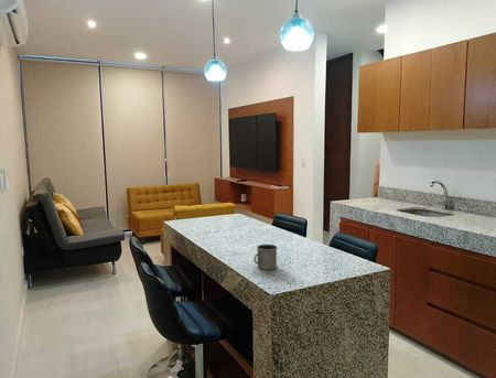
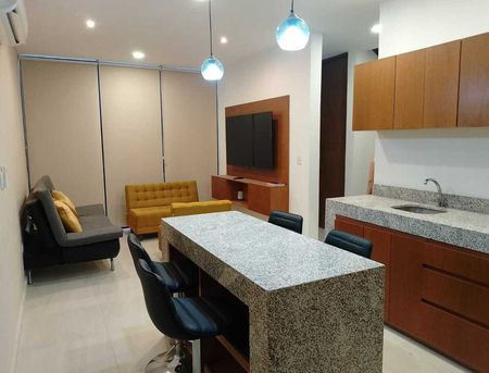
- mug [252,244,279,270]
